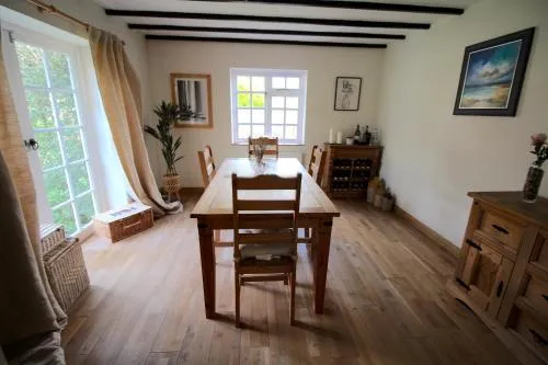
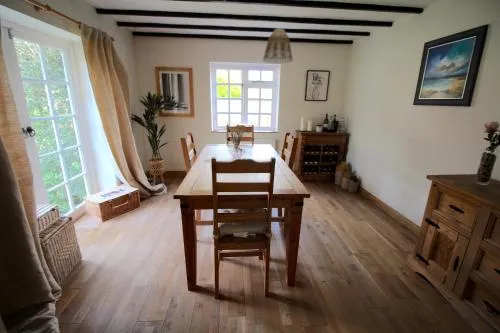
+ lamp shade [262,27,294,65]
